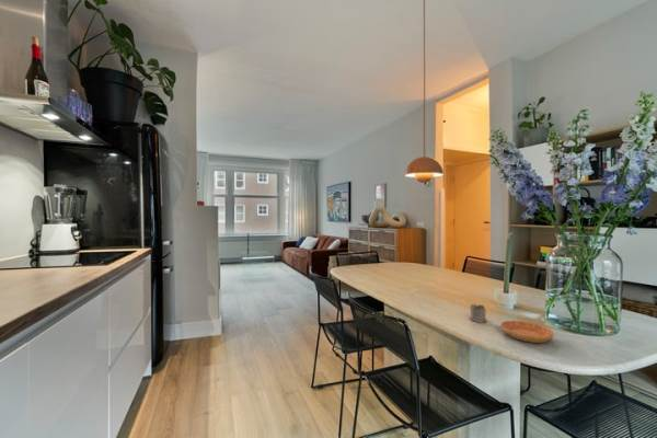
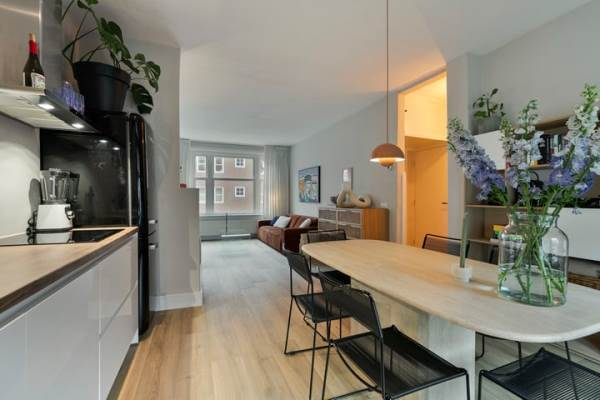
- tea glass holder [469,303,488,323]
- saucer [499,320,555,344]
